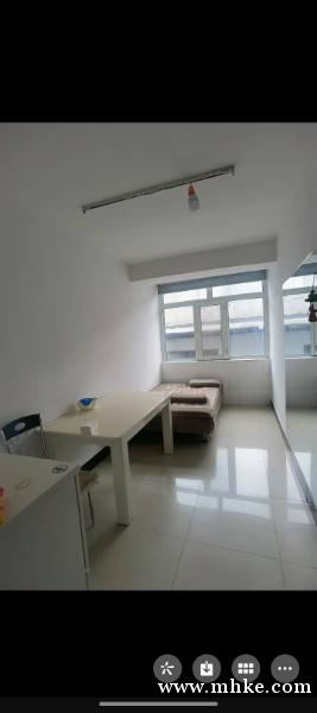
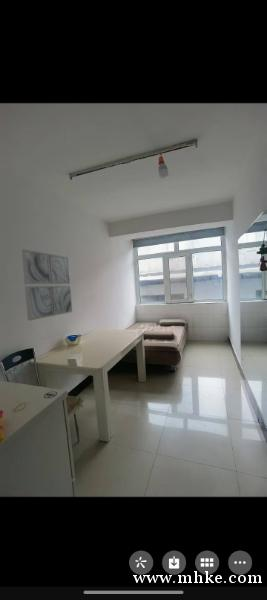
+ wall art [21,248,73,322]
